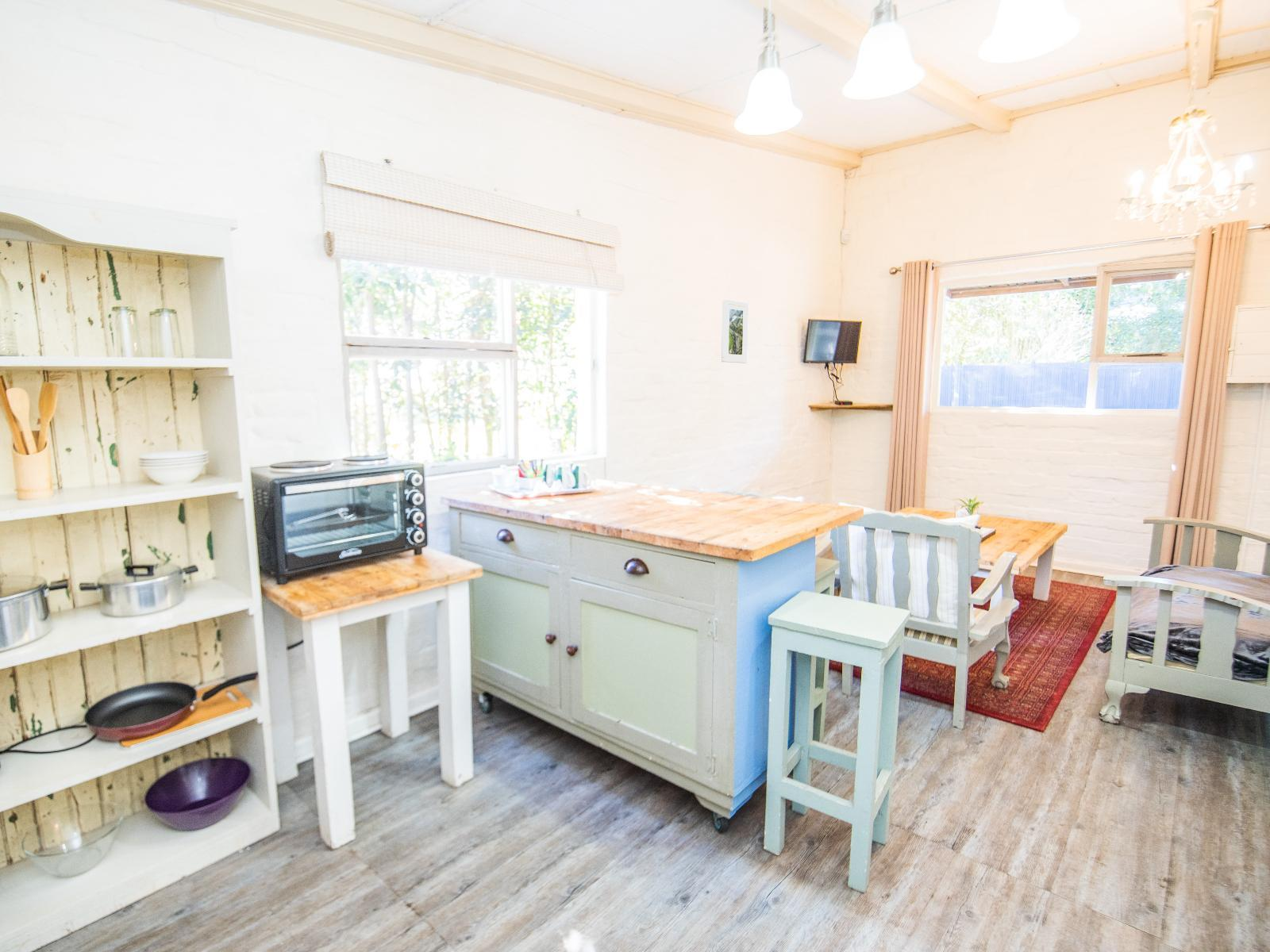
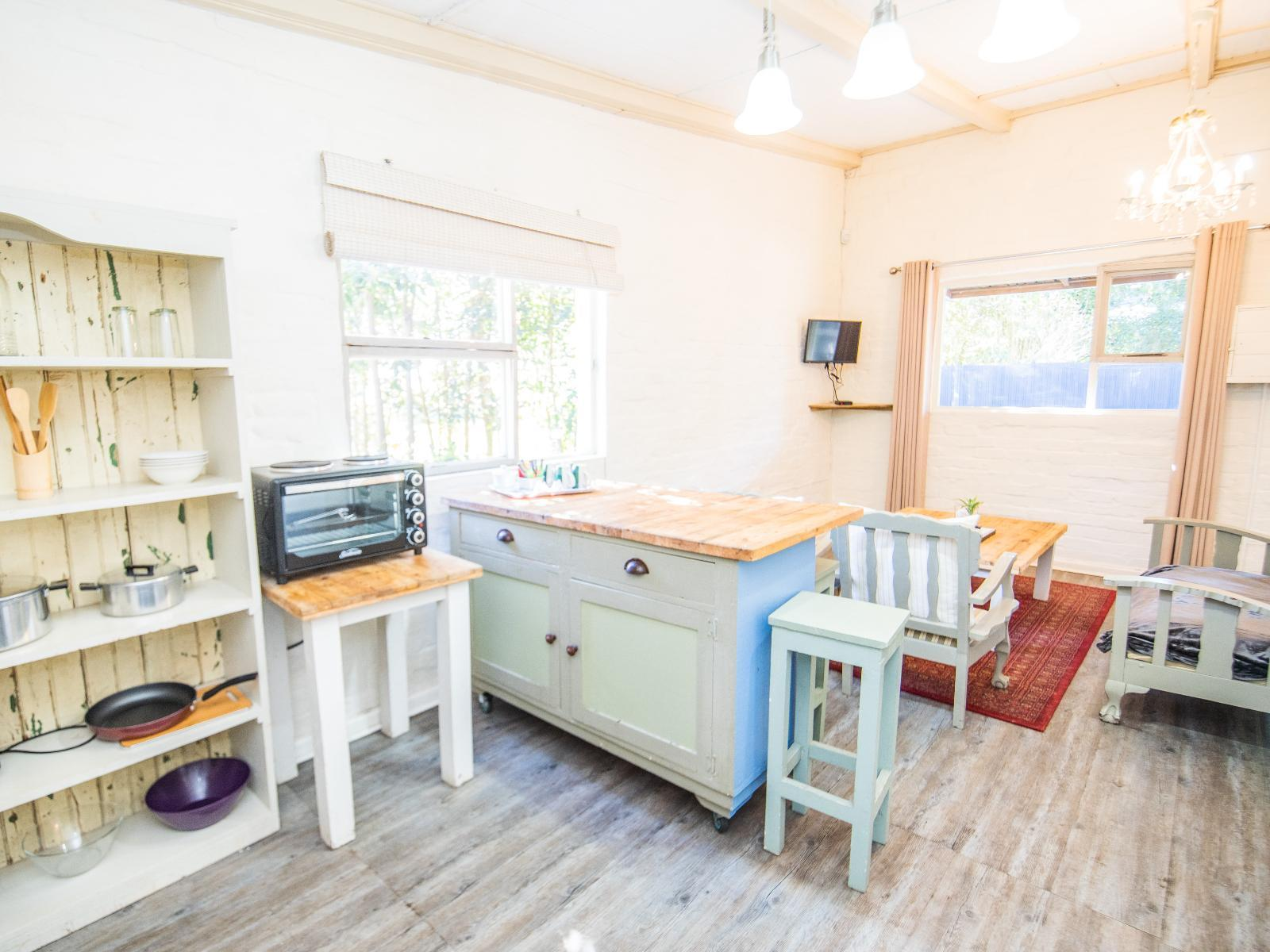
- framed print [721,298,749,364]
